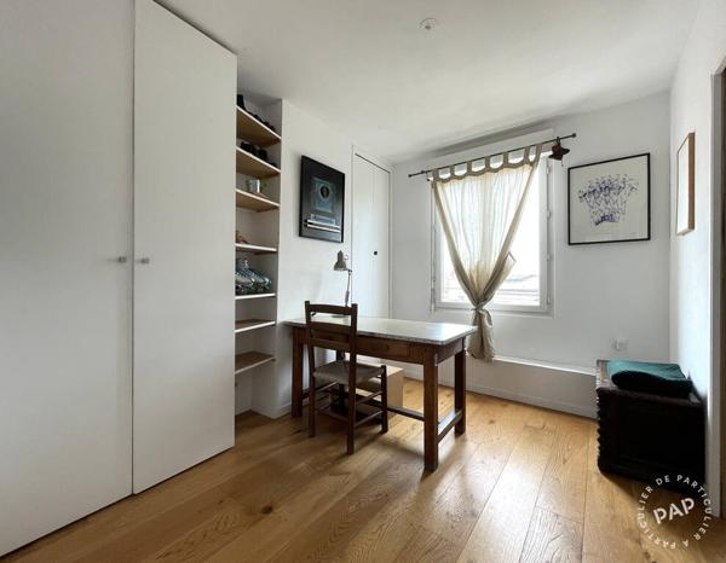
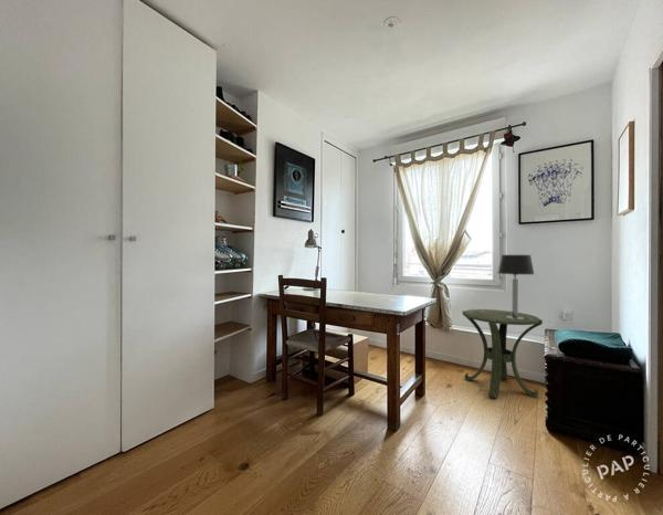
+ side table [462,308,544,399]
+ table lamp [496,254,535,319]
